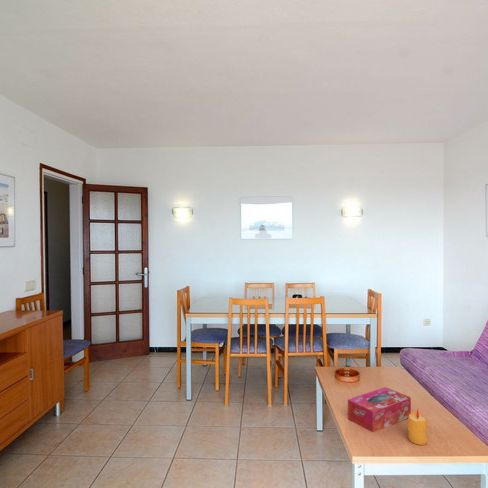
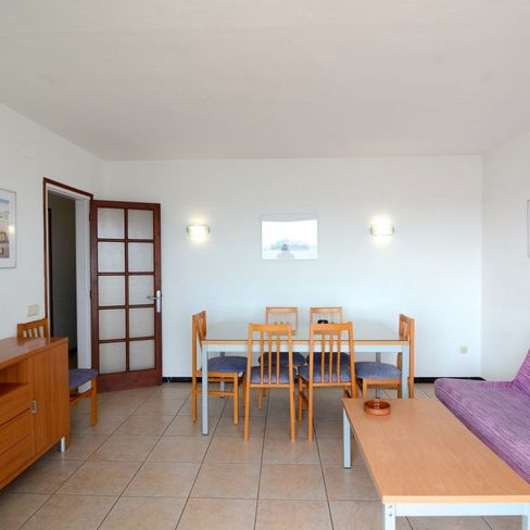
- candle [407,408,429,446]
- tissue box [347,386,412,433]
